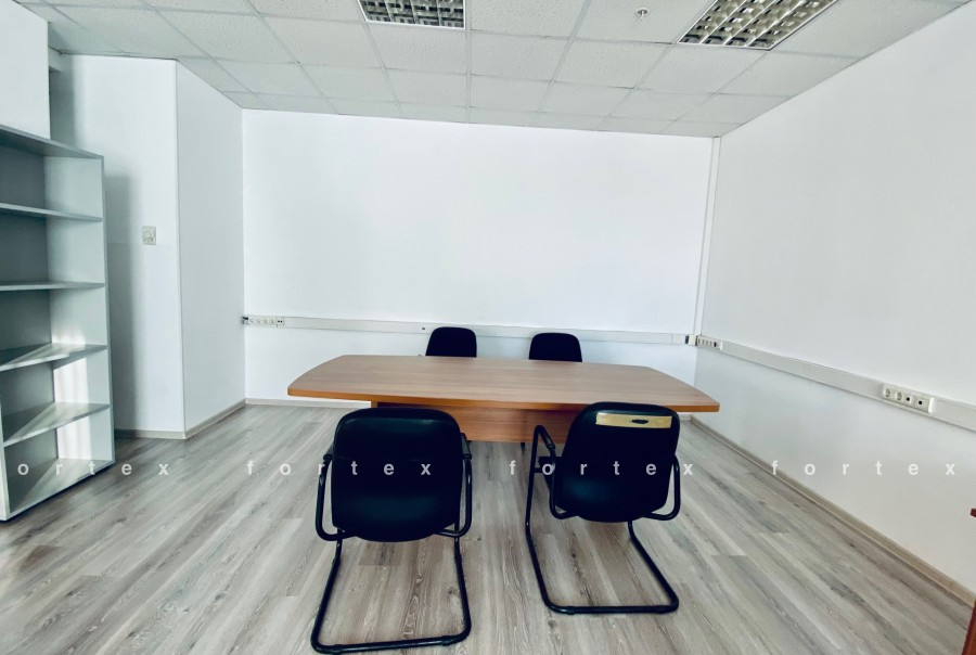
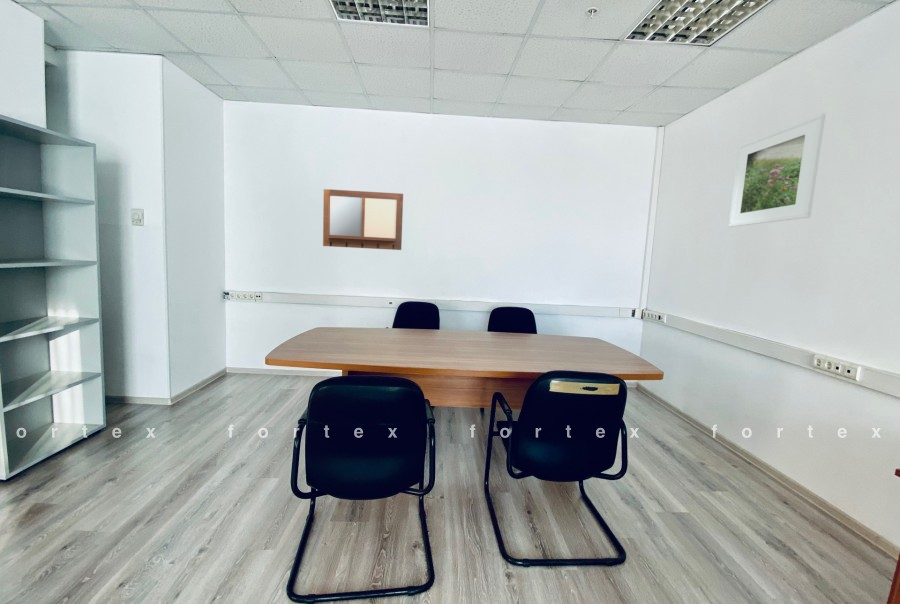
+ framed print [728,113,826,228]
+ writing board [322,188,404,251]
